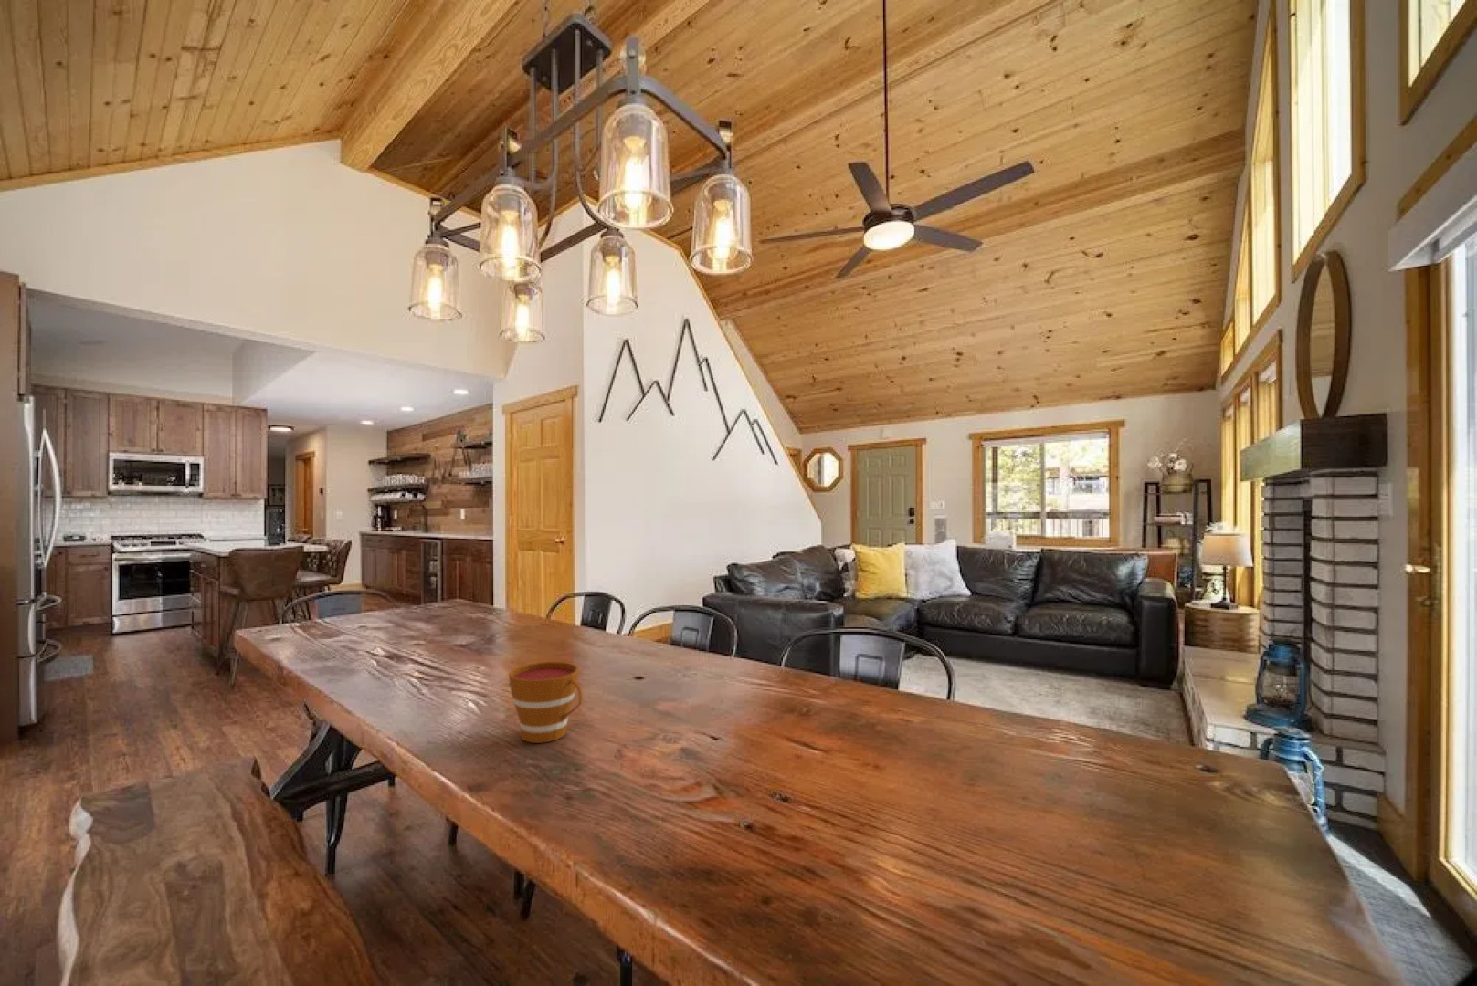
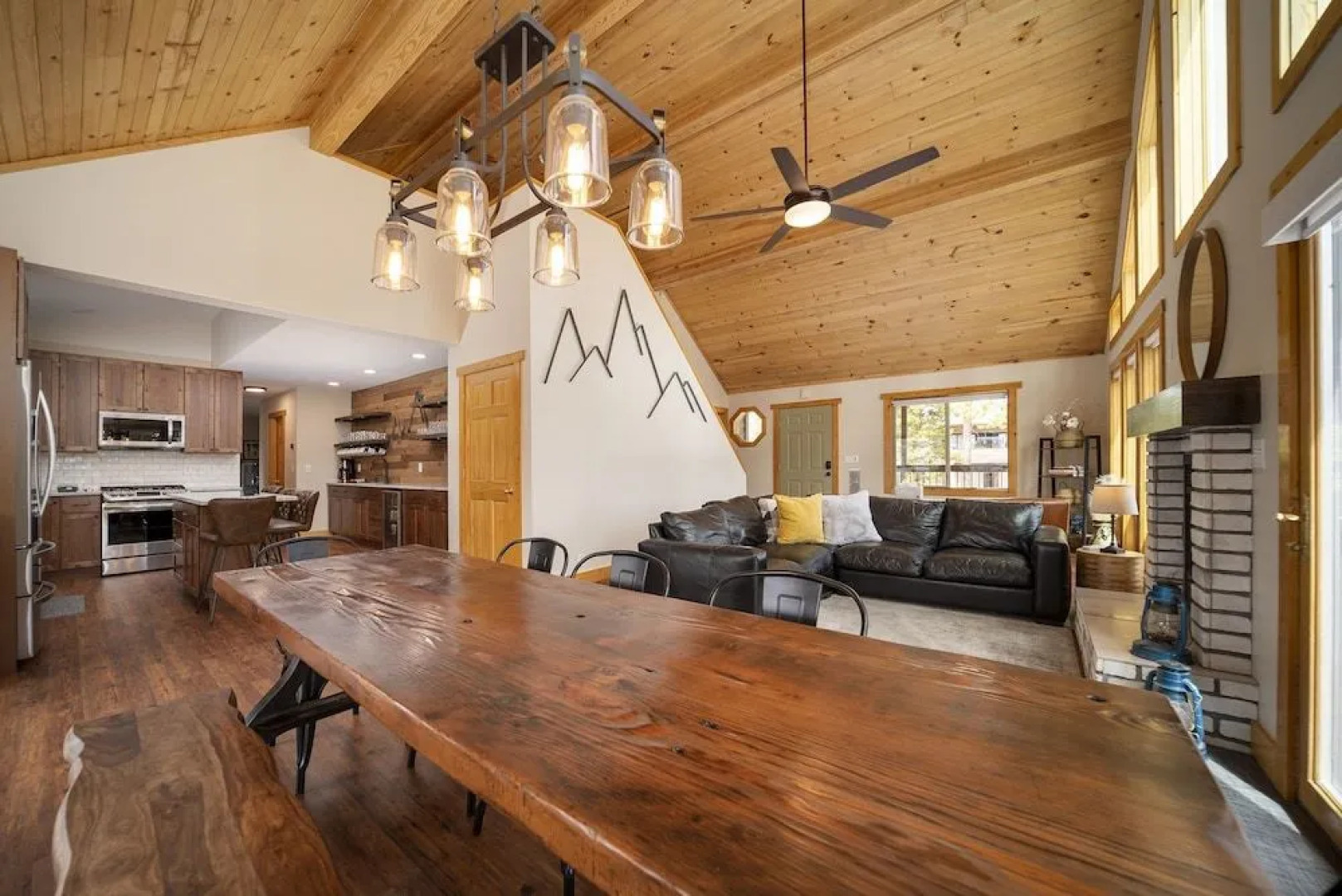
- cup [507,661,583,744]
